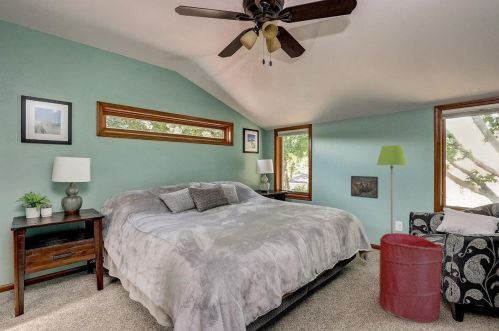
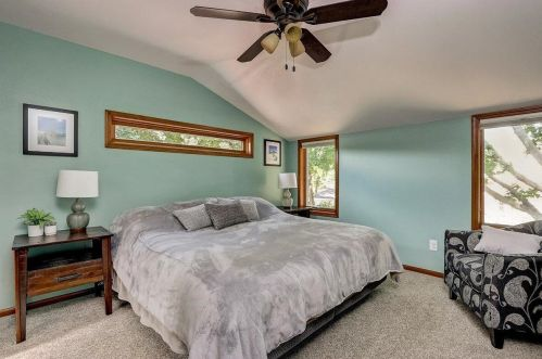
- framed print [350,175,379,200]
- floor lamp [376,144,409,234]
- laundry hamper [378,232,444,324]
